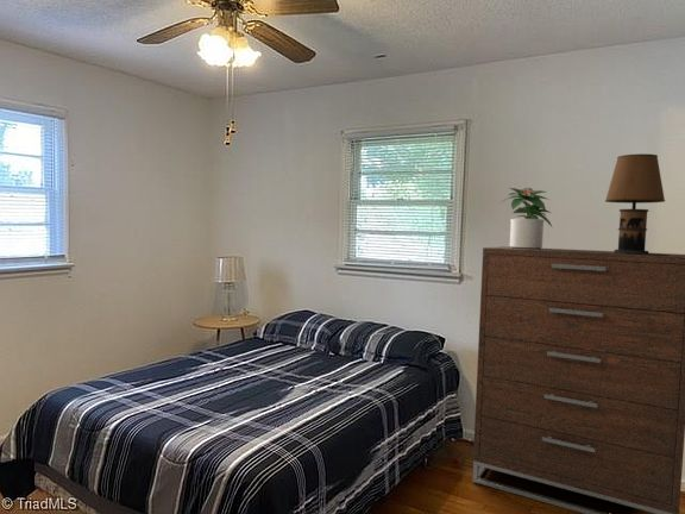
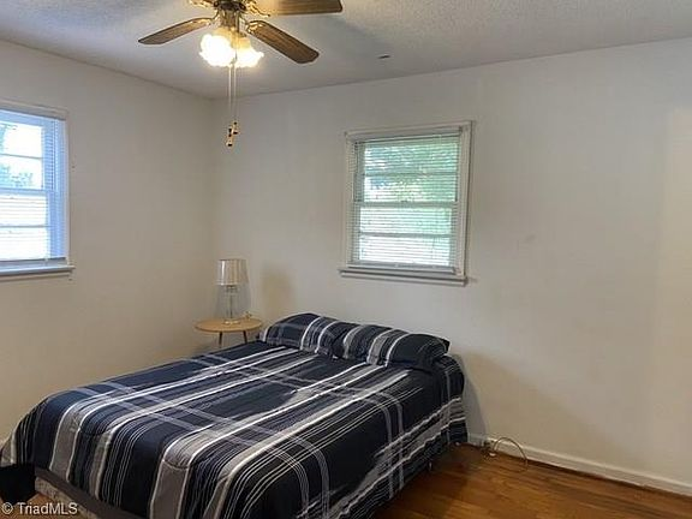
- dresser [472,245,685,514]
- potted plant [499,187,553,249]
- table lamp [604,152,670,256]
